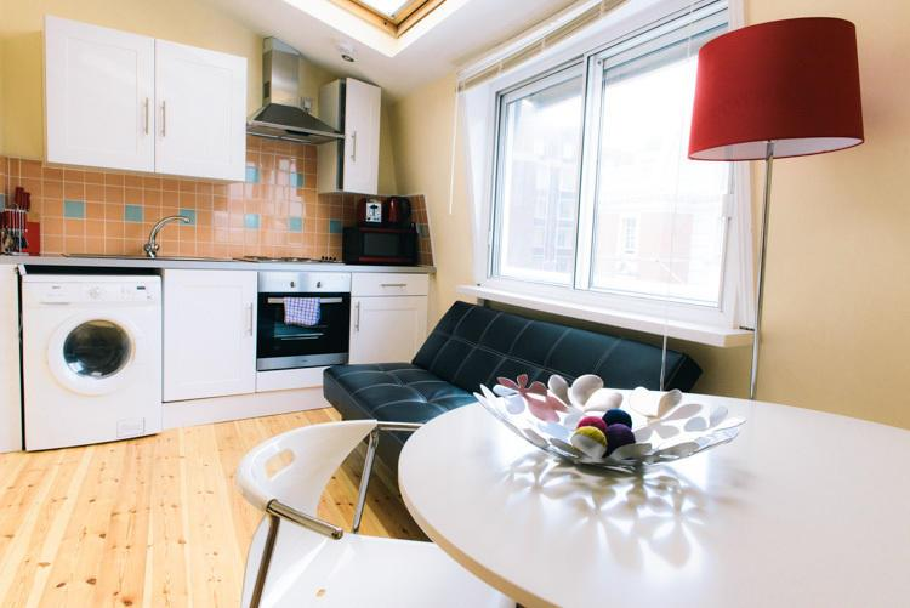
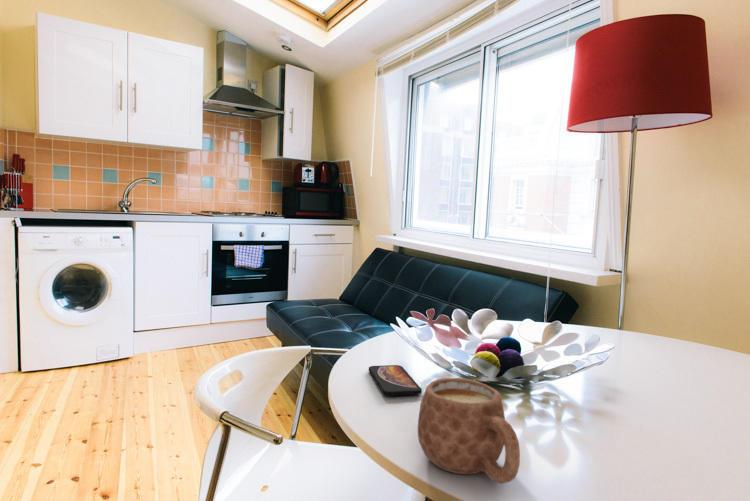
+ mug [417,377,521,484]
+ smartphone [368,364,423,397]
